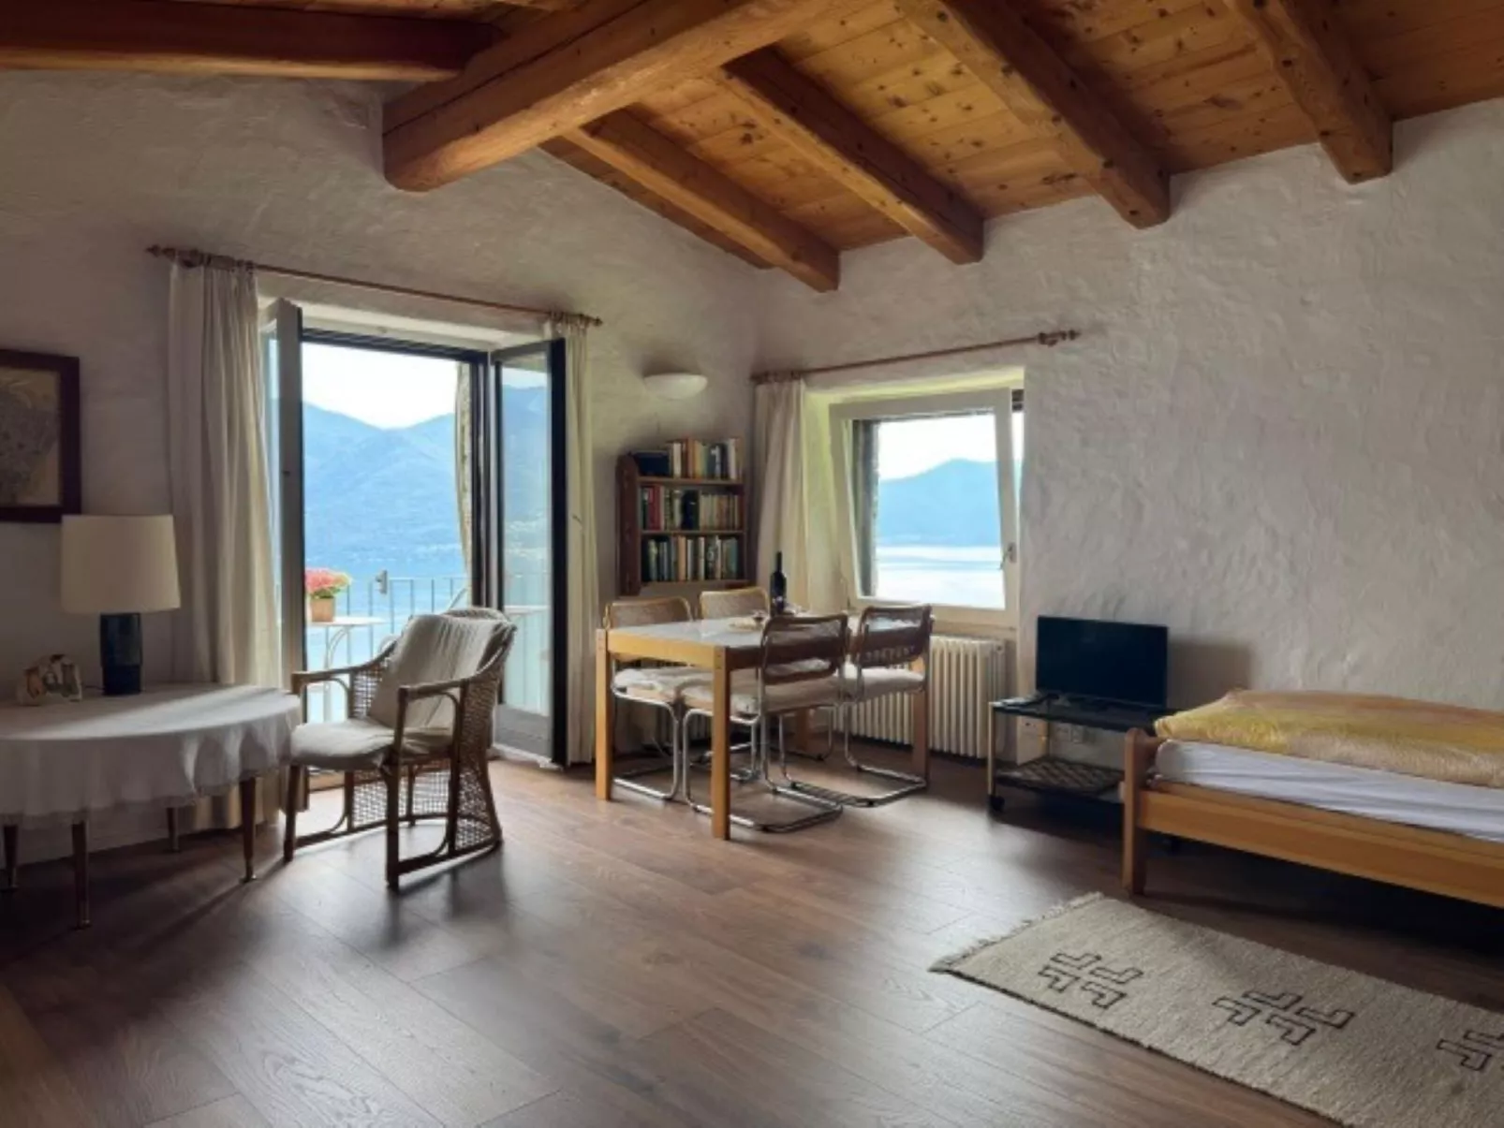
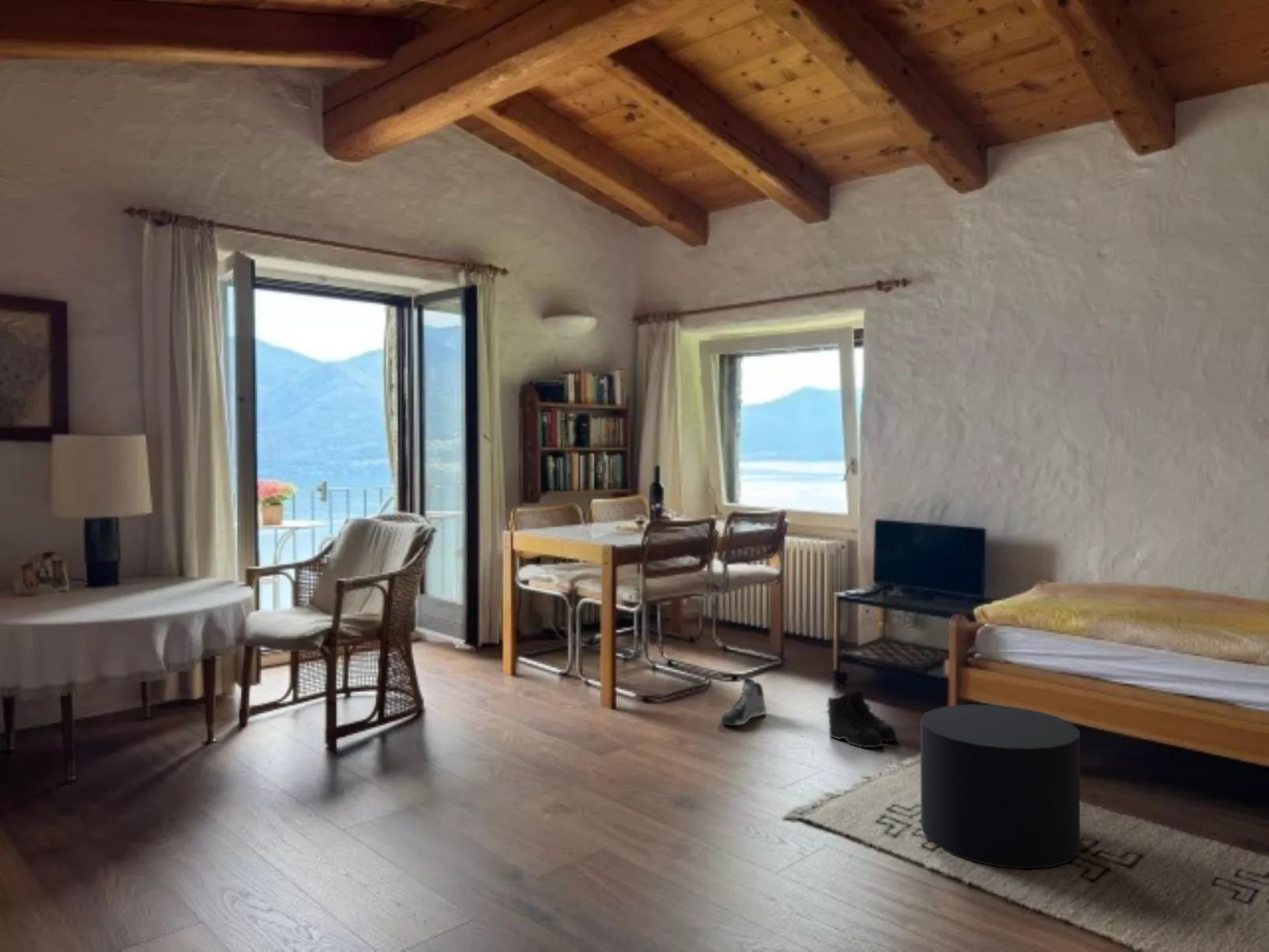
+ sneaker [719,677,767,726]
+ stool [920,704,1081,870]
+ boots [825,688,898,749]
